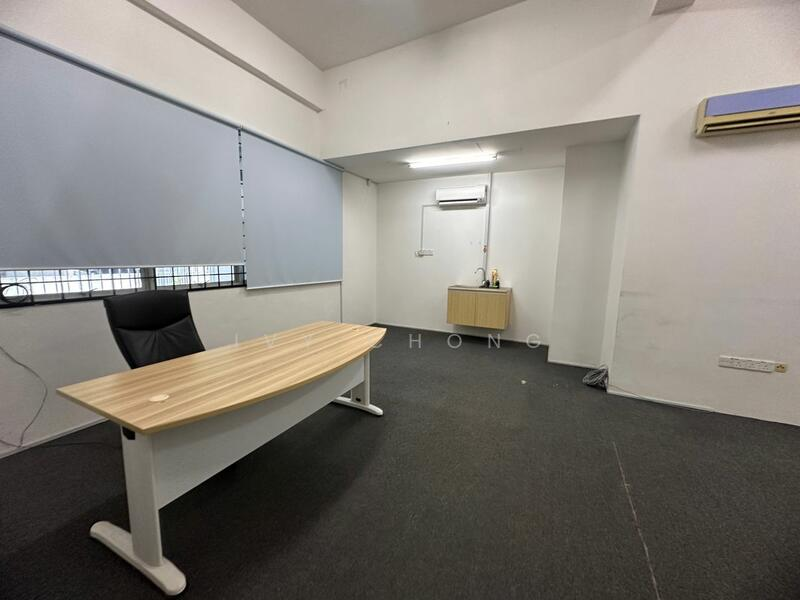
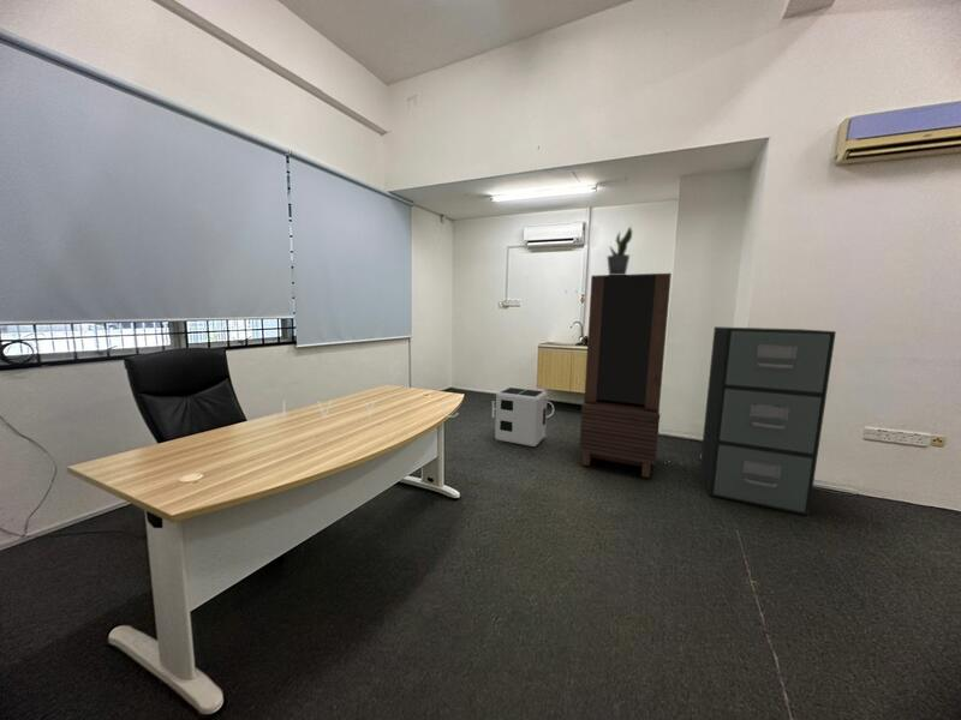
+ potted plant [605,226,633,275]
+ bookcase [578,272,673,479]
+ filing cabinet [699,325,837,516]
+ air purifier [494,386,548,448]
